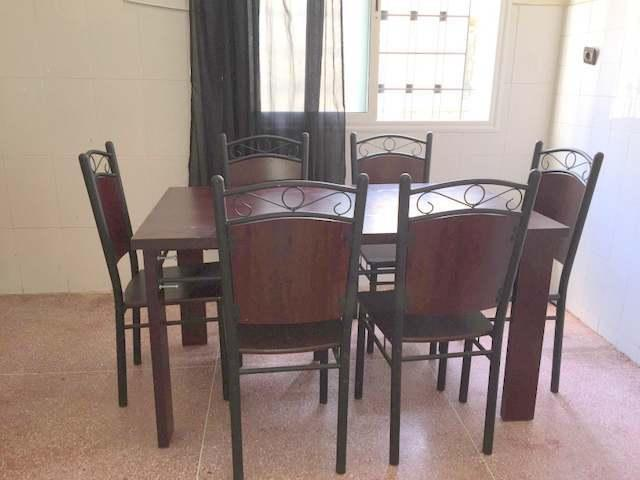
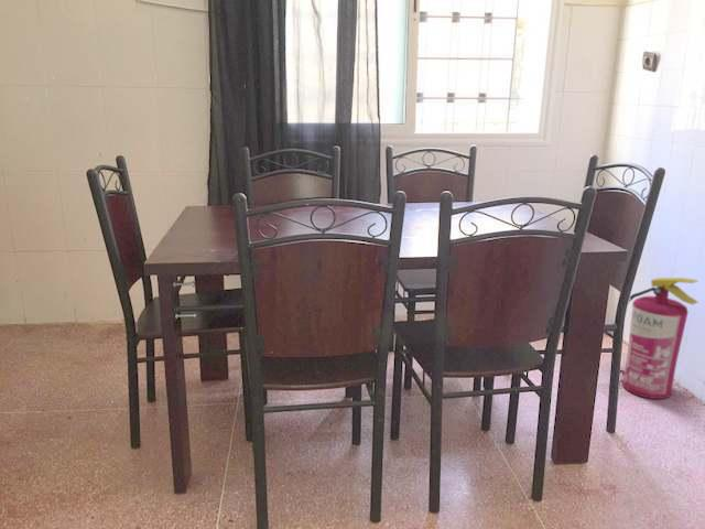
+ fire extinguisher [619,277,699,400]
